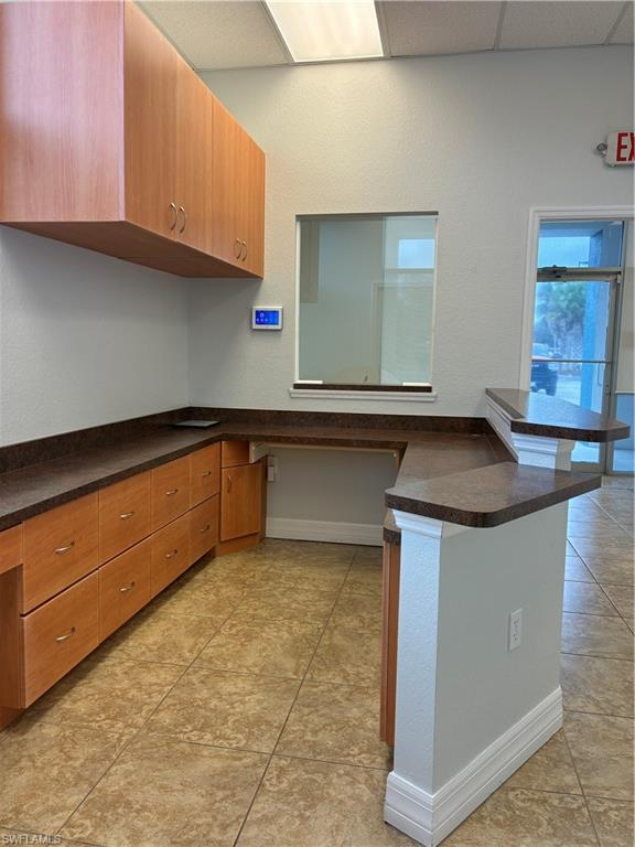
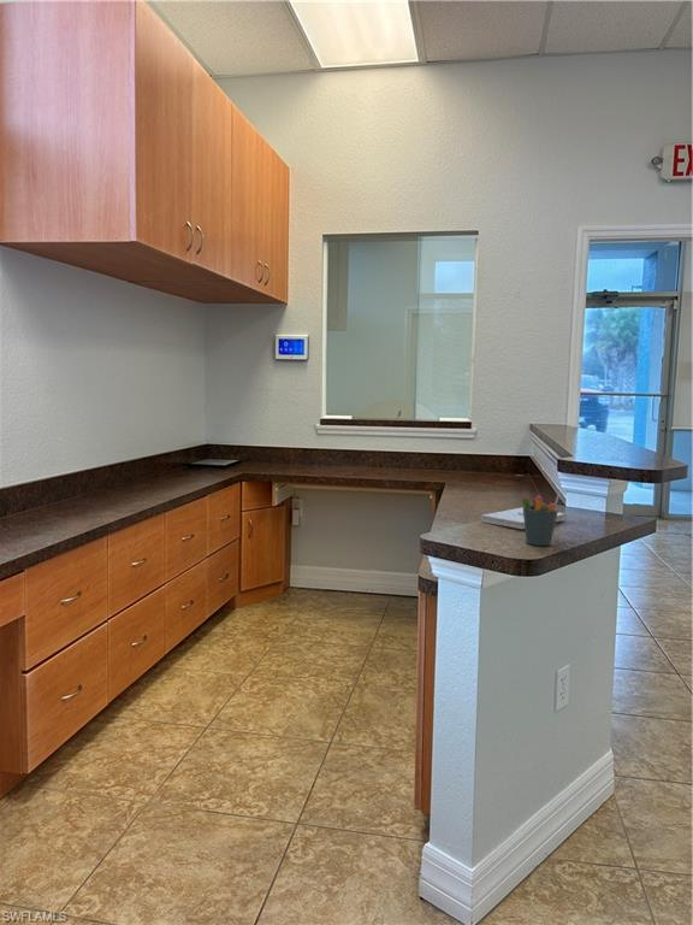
+ notepad [480,506,565,530]
+ pen holder [521,489,562,547]
